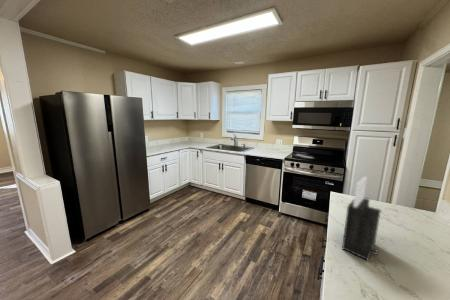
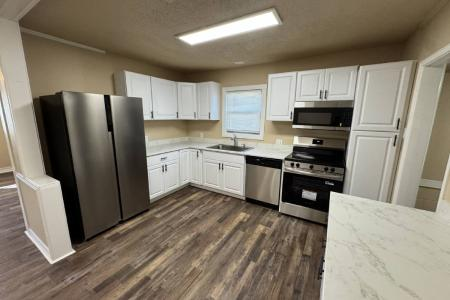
- knife block [341,175,382,262]
